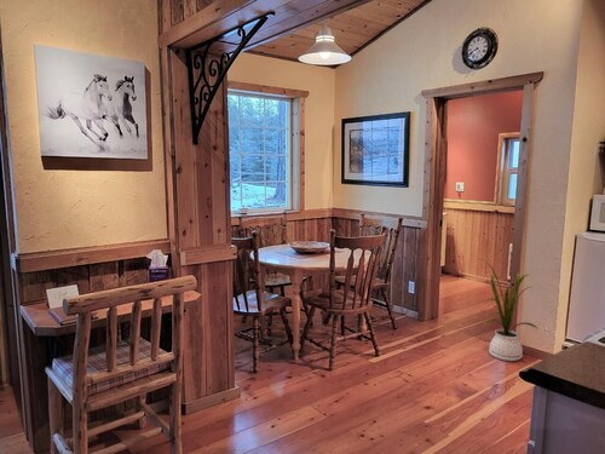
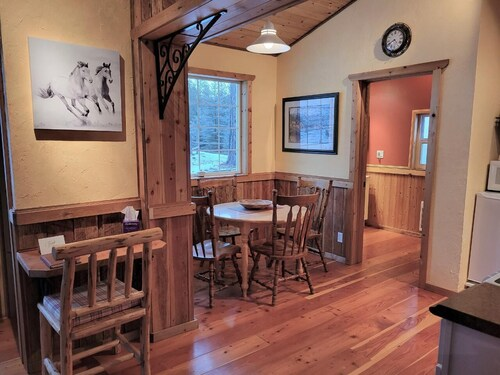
- house plant [479,258,538,362]
